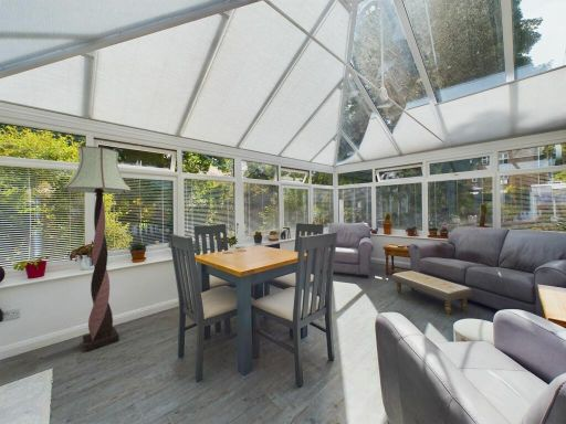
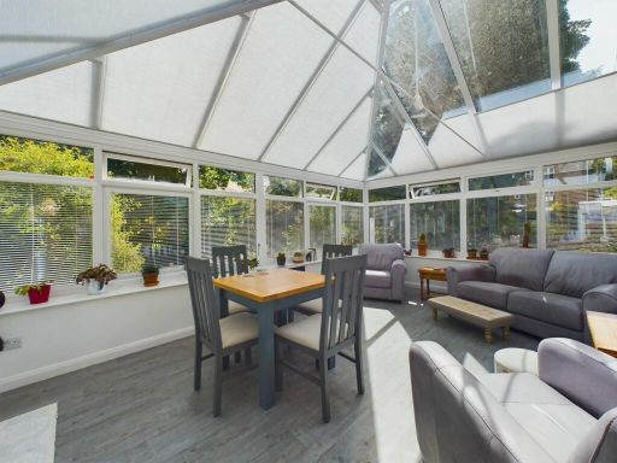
- floor lamp [60,145,134,352]
